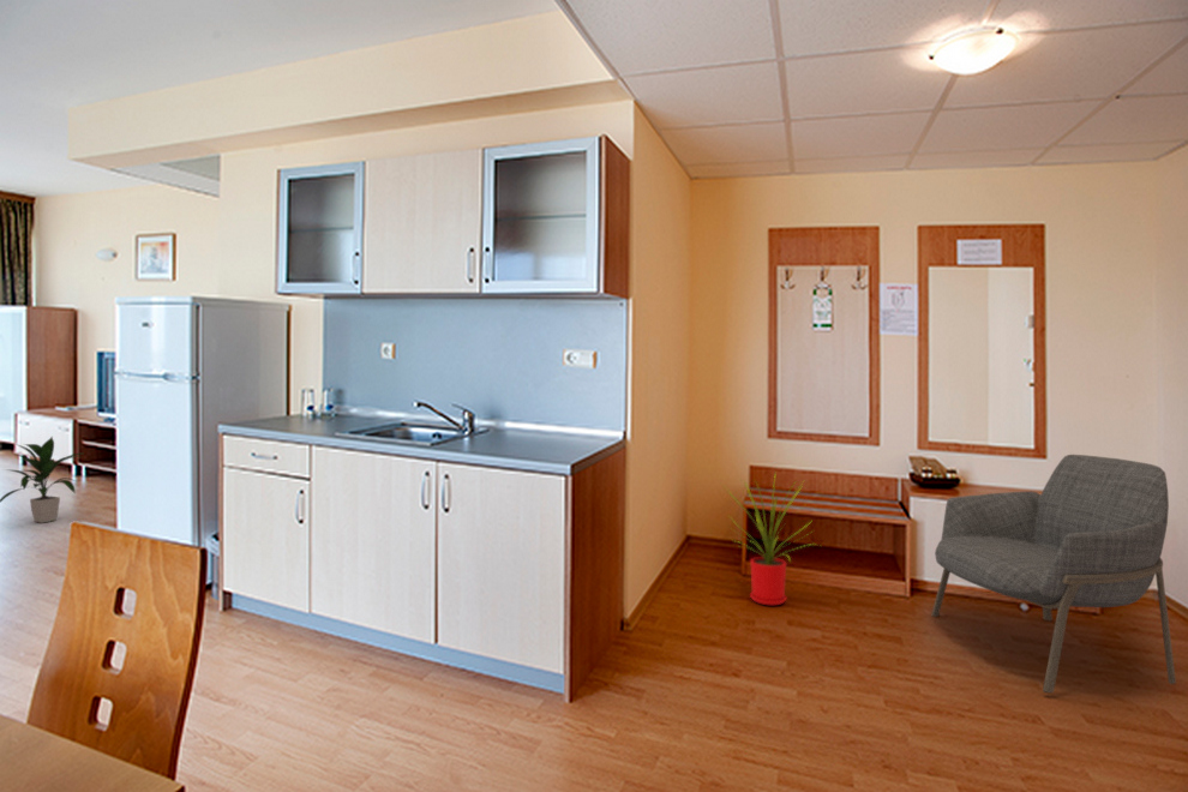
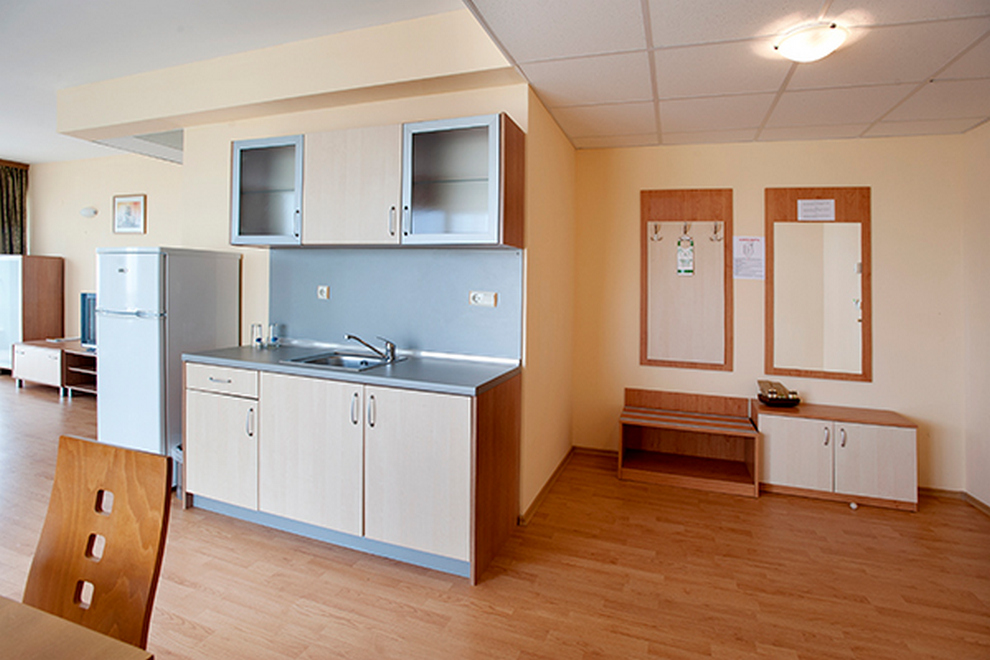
- indoor plant [0,434,83,524]
- armchair [930,454,1177,694]
- house plant [724,470,821,606]
